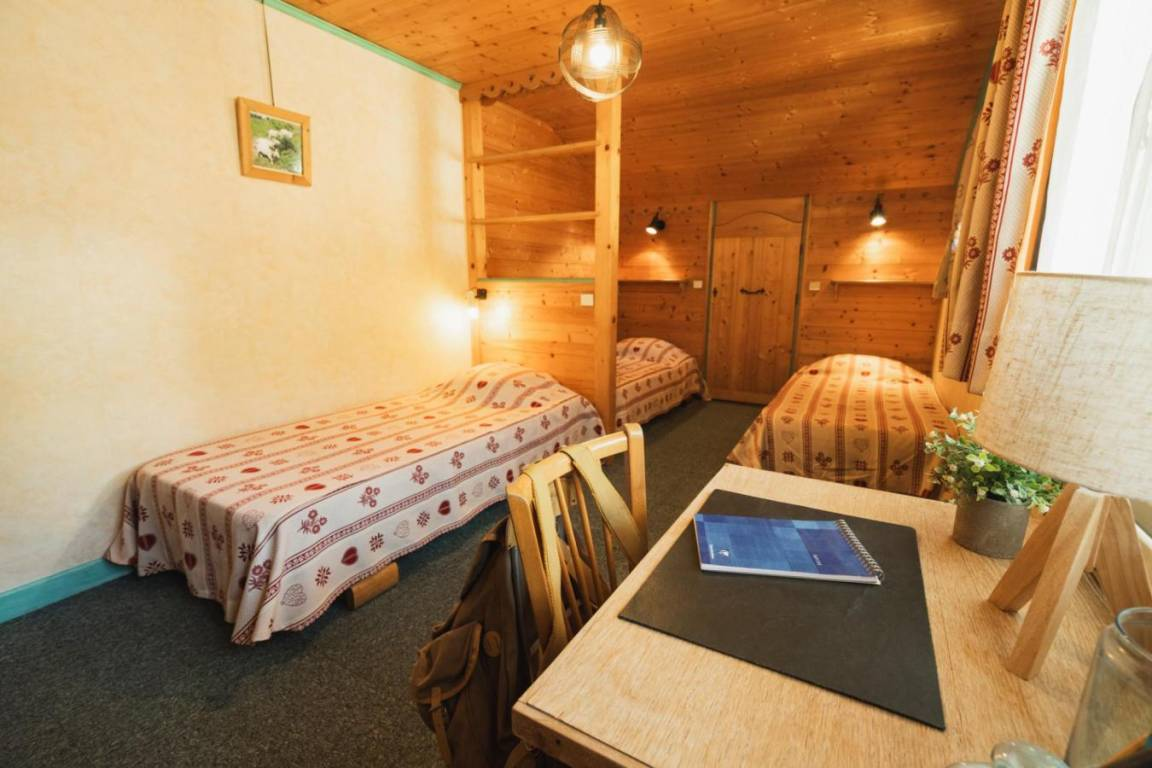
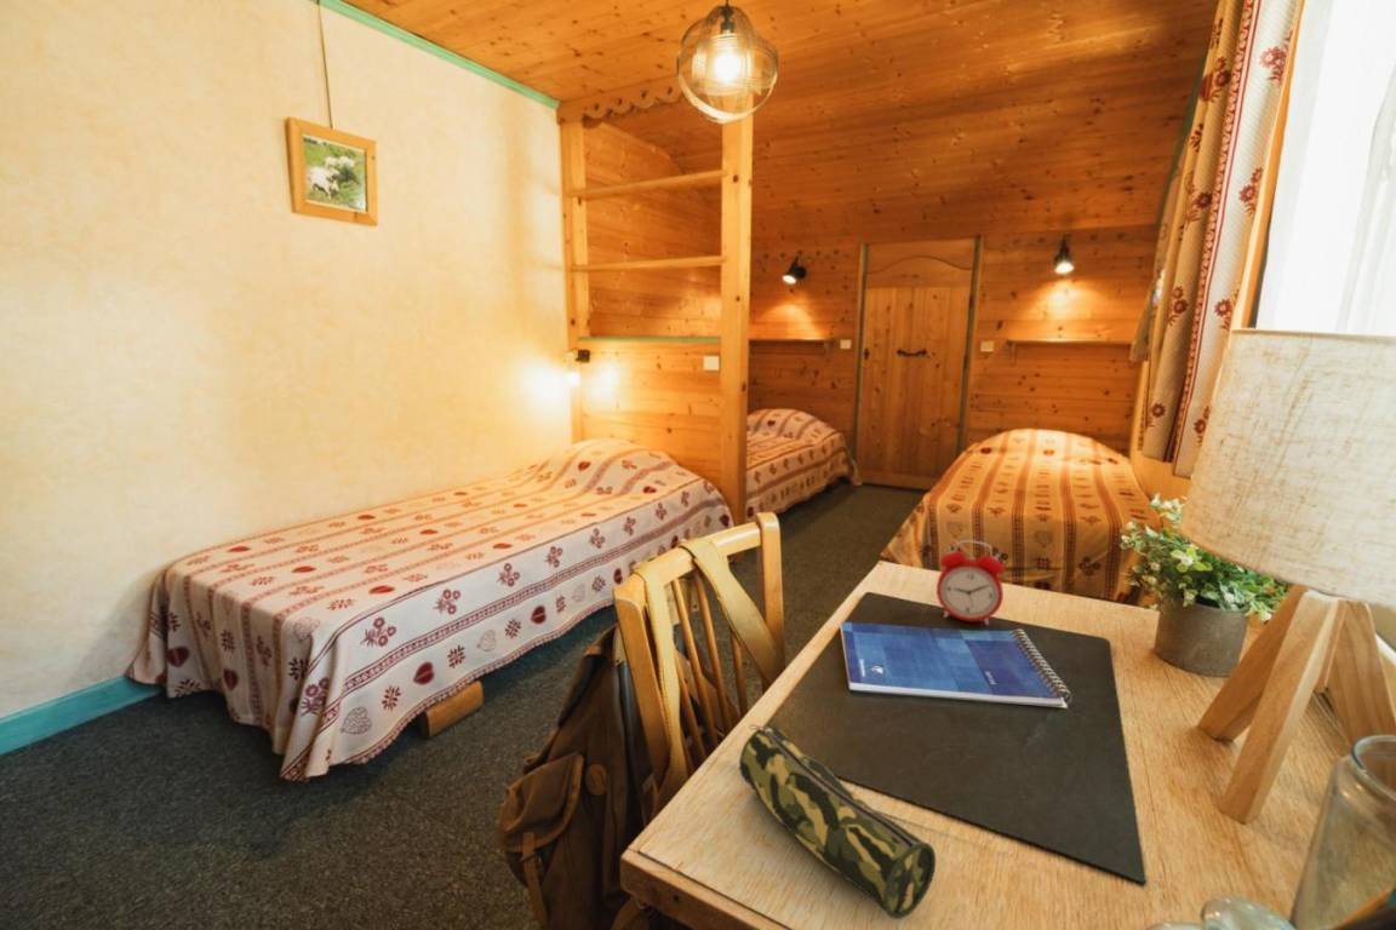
+ alarm clock [936,539,1006,626]
+ pencil case [738,723,937,920]
